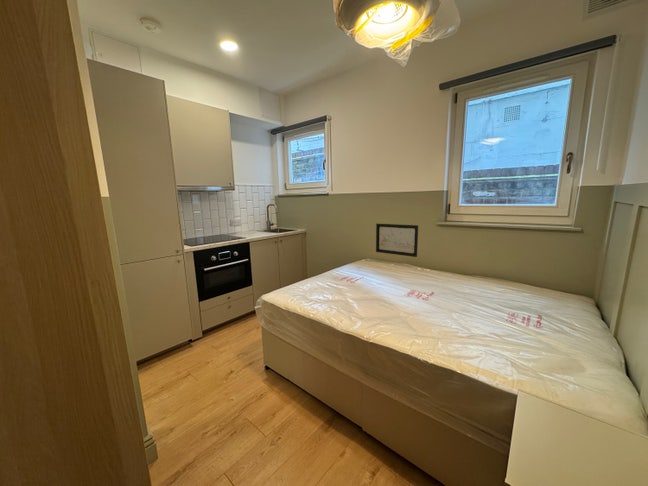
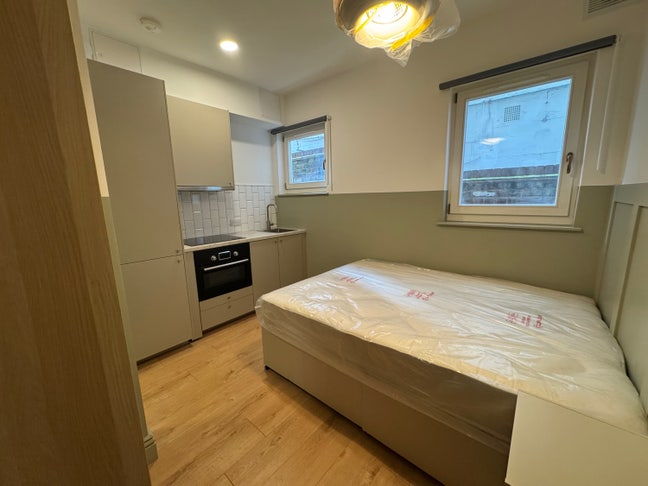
- wall art [375,223,419,258]
